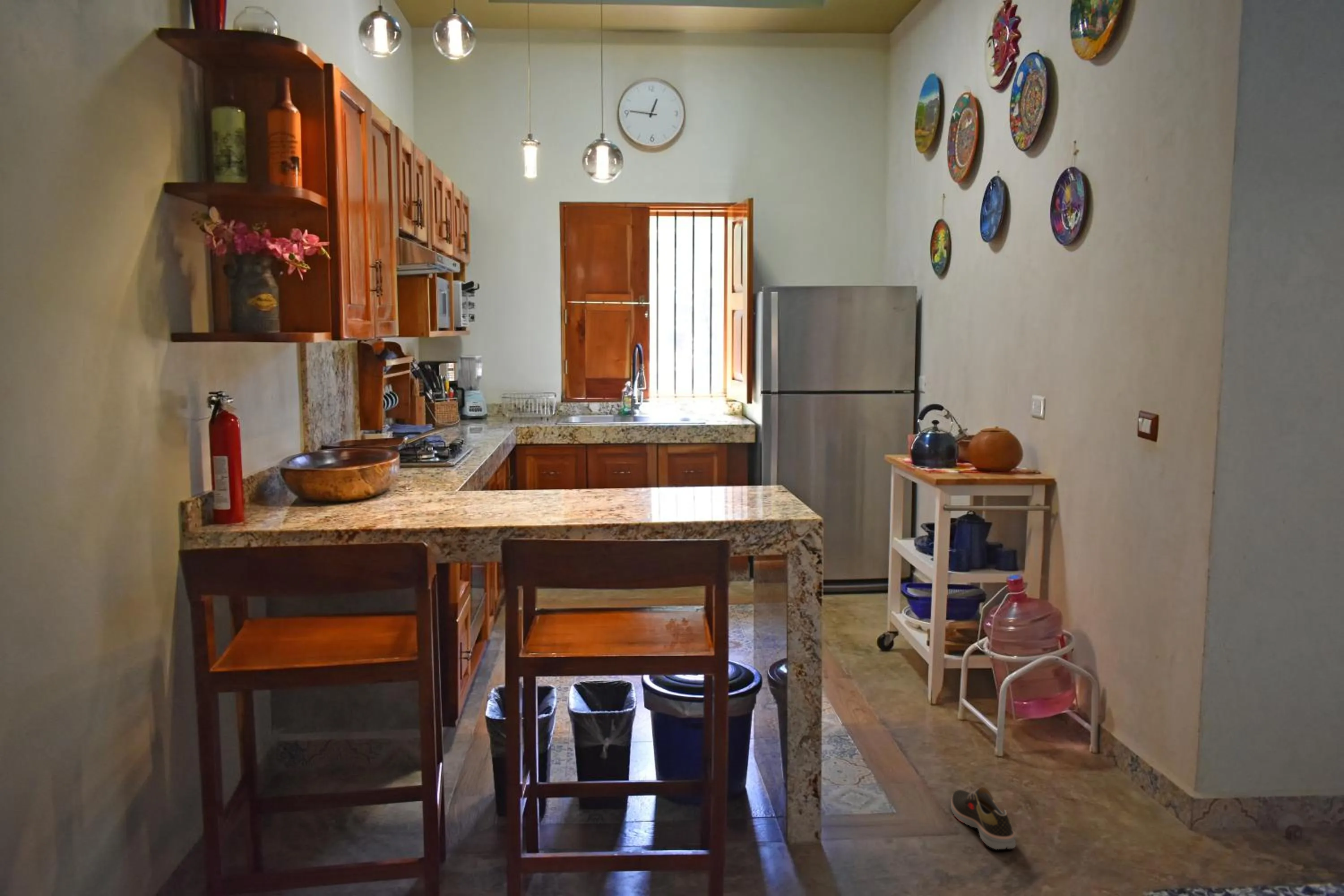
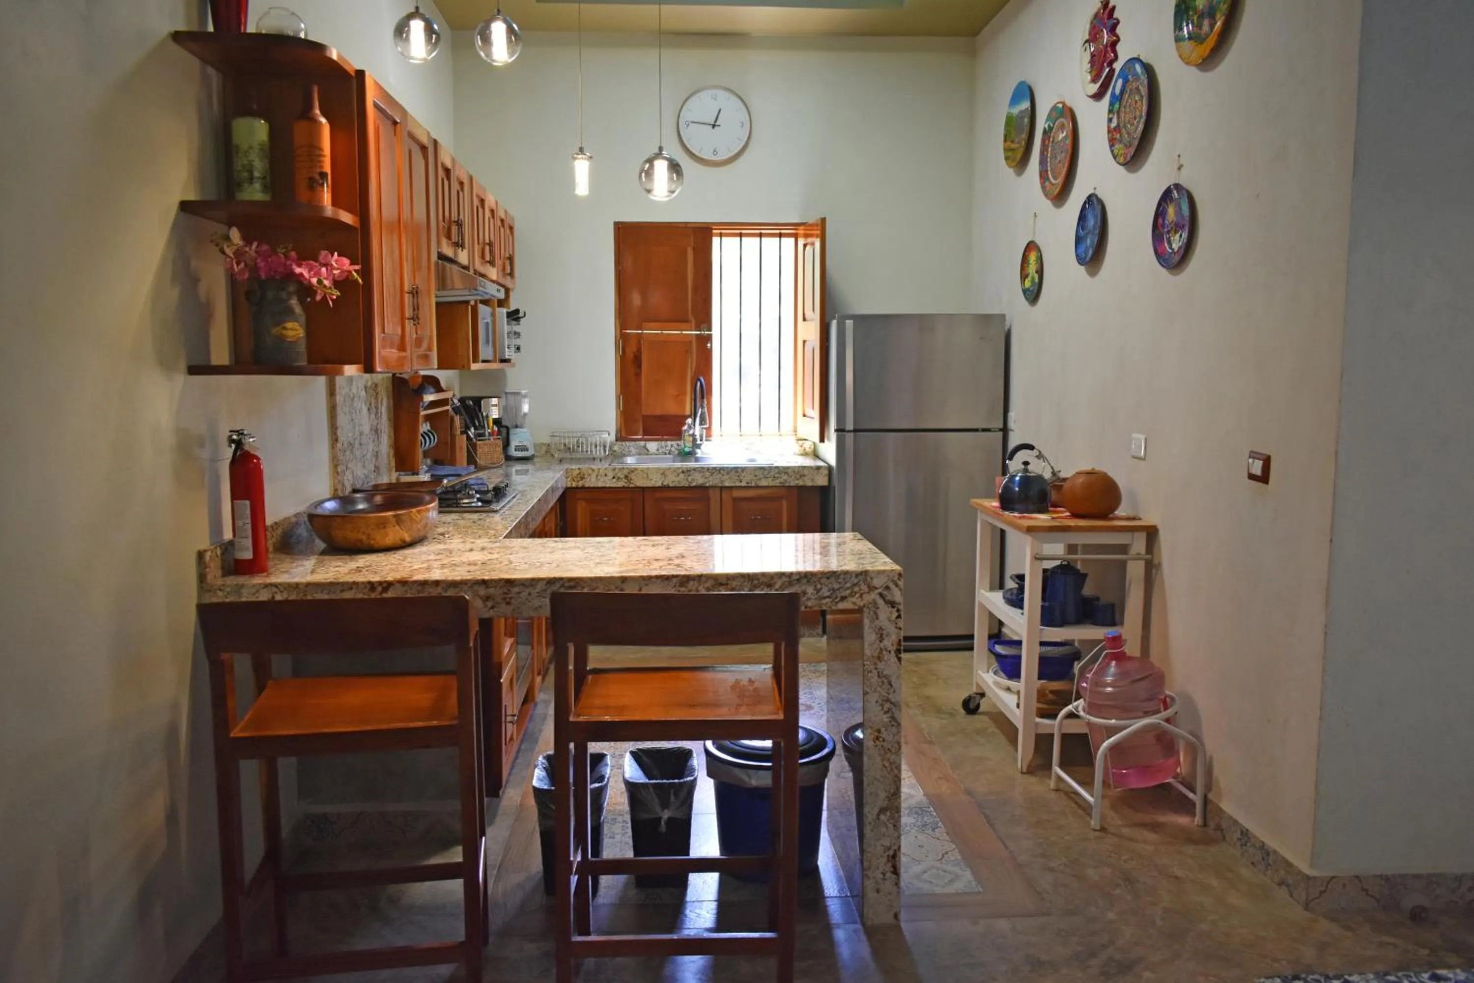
- shoe [950,787,1016,850]
